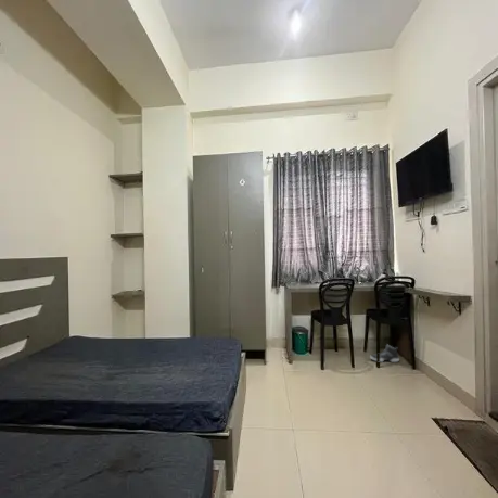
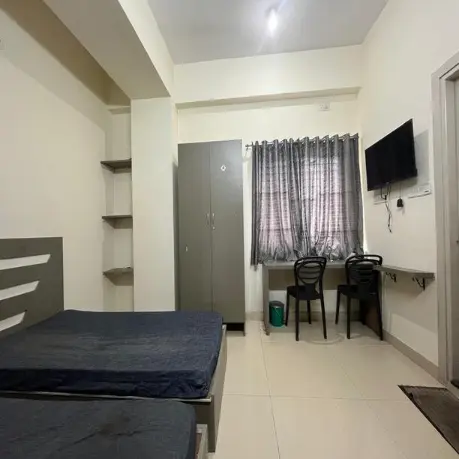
- sneaker [369,343,400,363]
